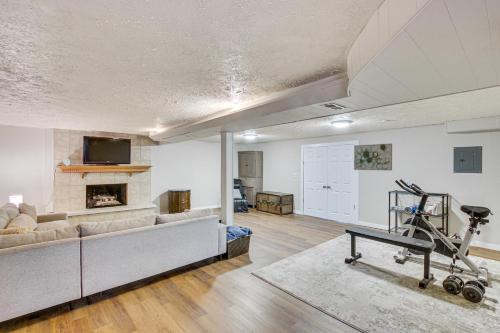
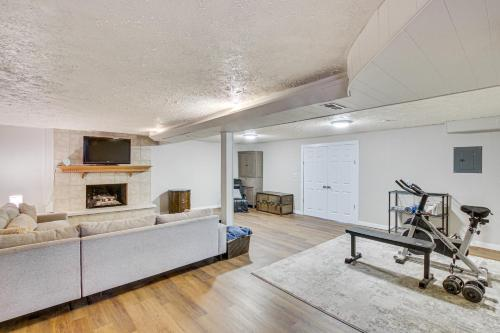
- wall art [353,143,393,171]
